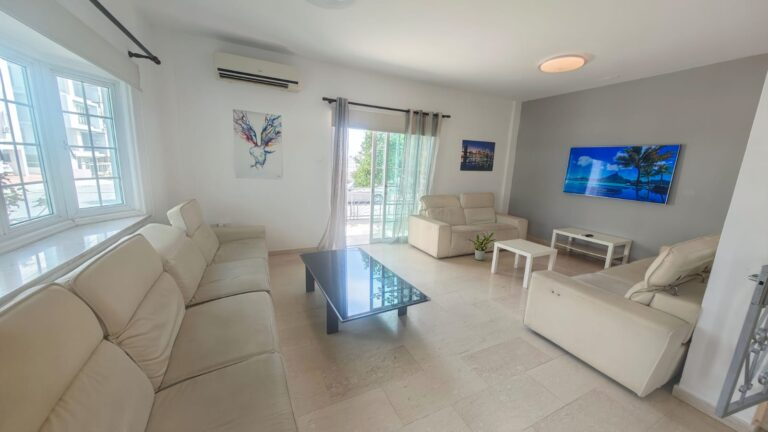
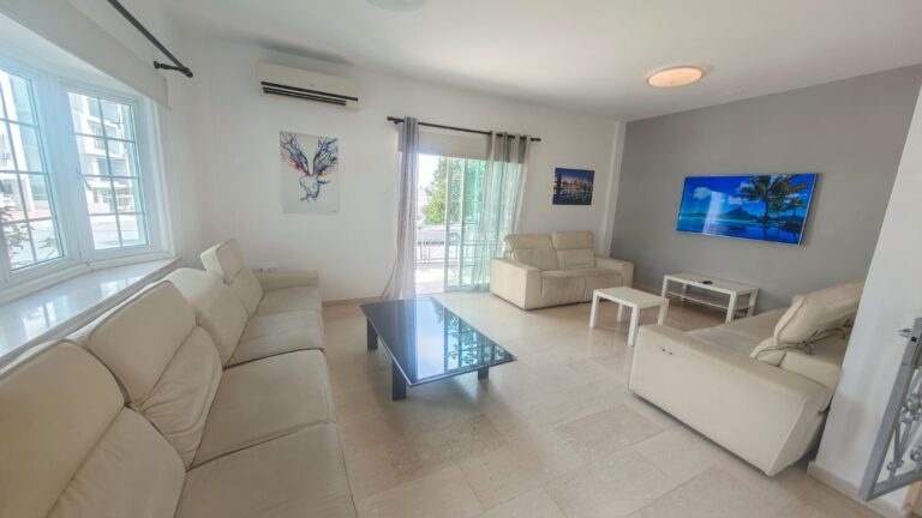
- potted plant [467,231,497,262]
